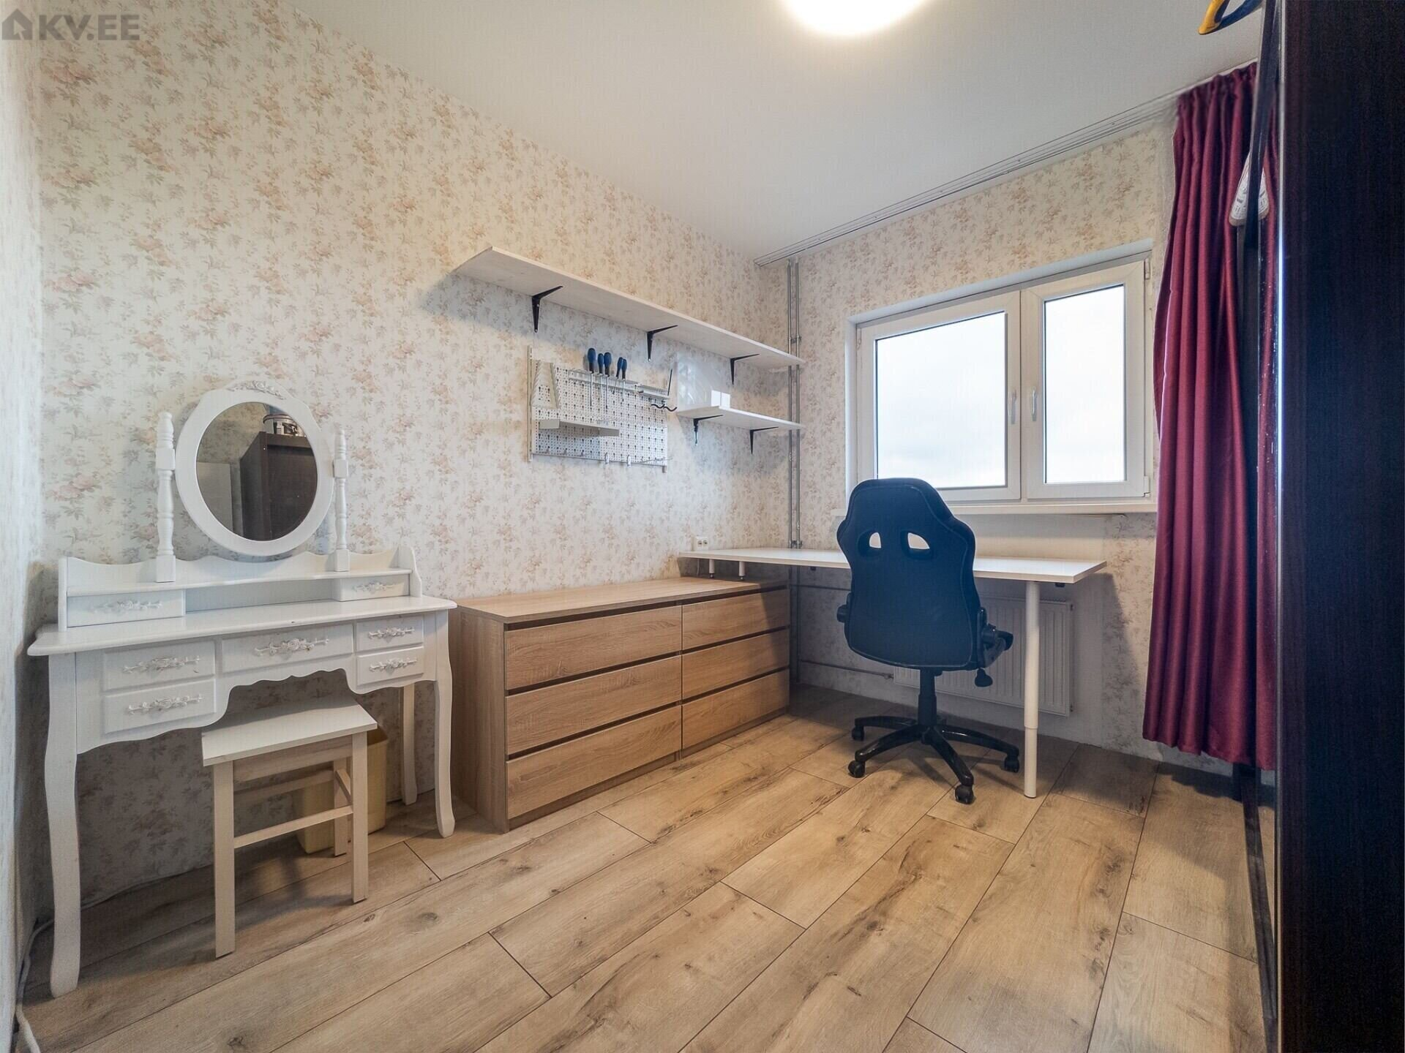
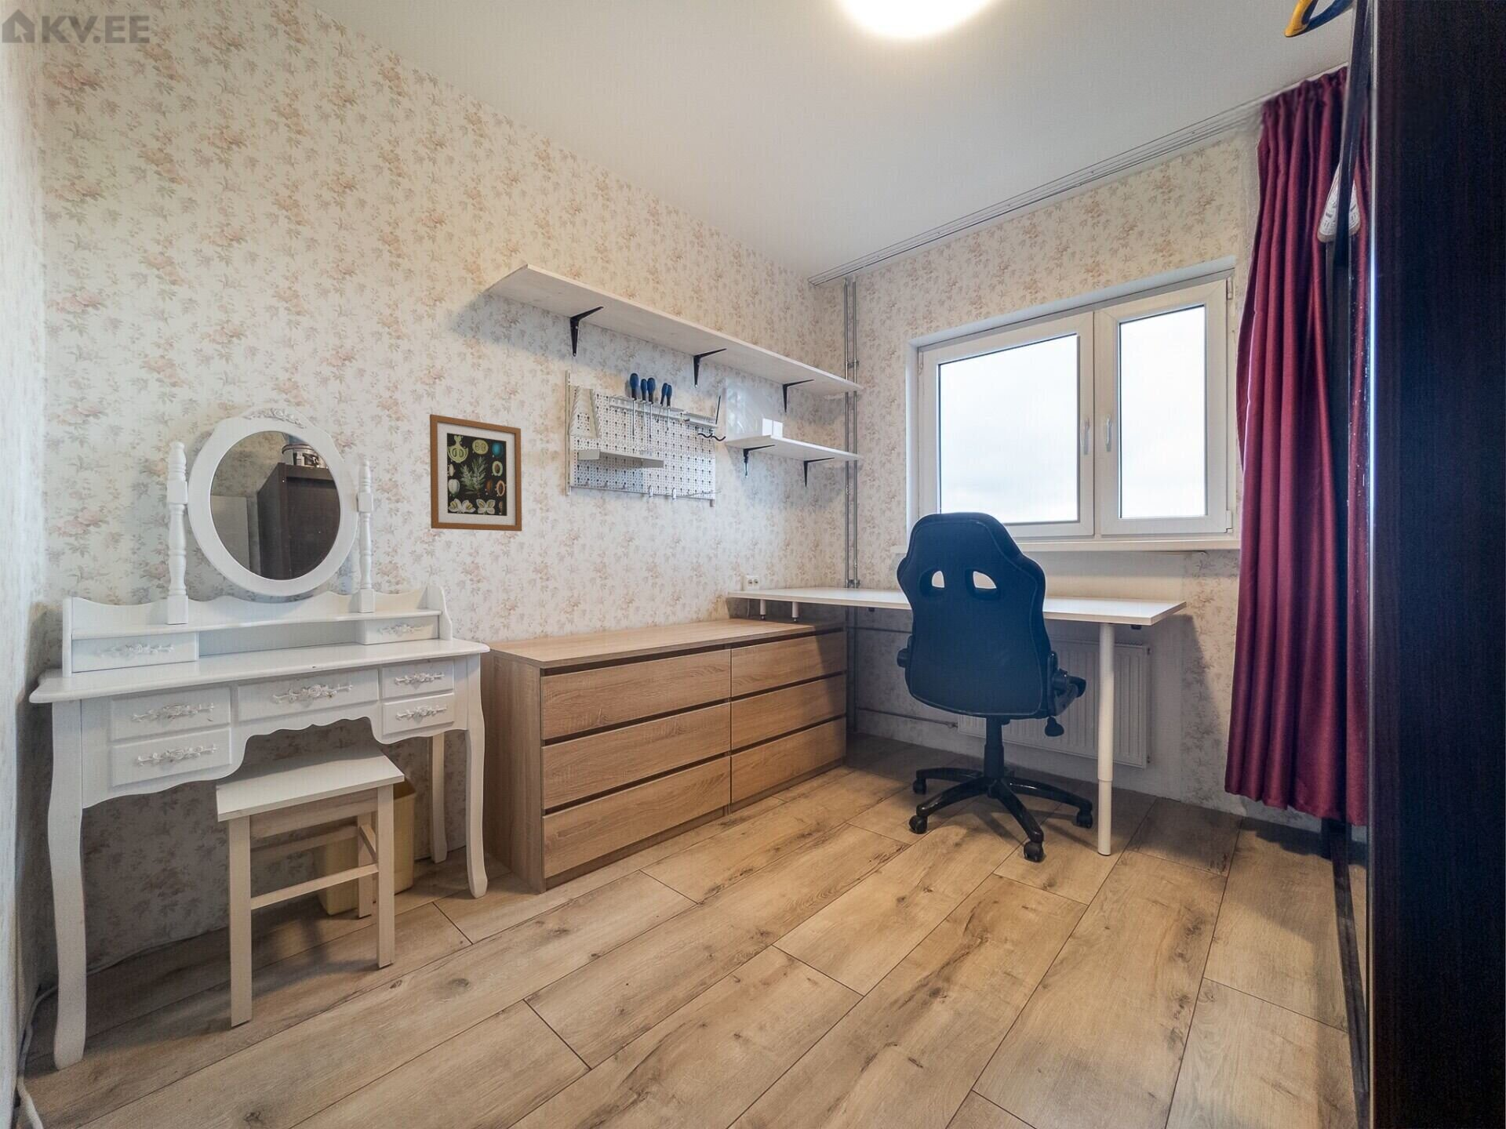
+ wall art [429,413,523,532]
